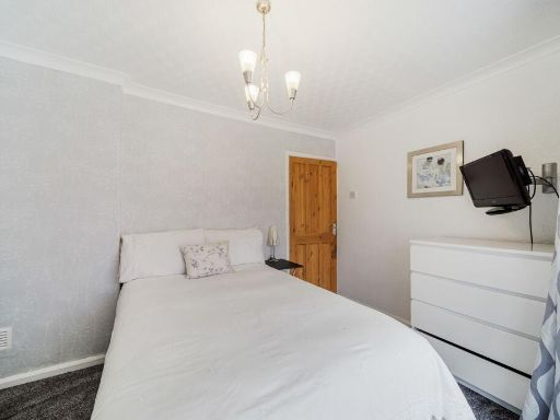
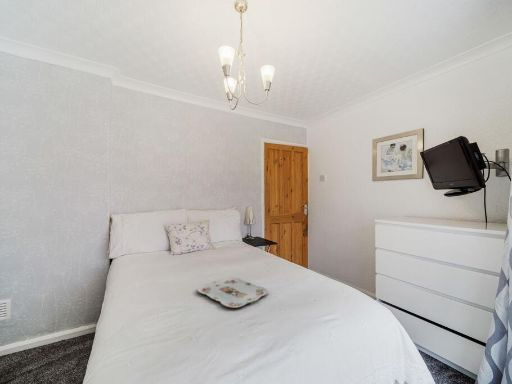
+ serving tray [197,276,269,309]
